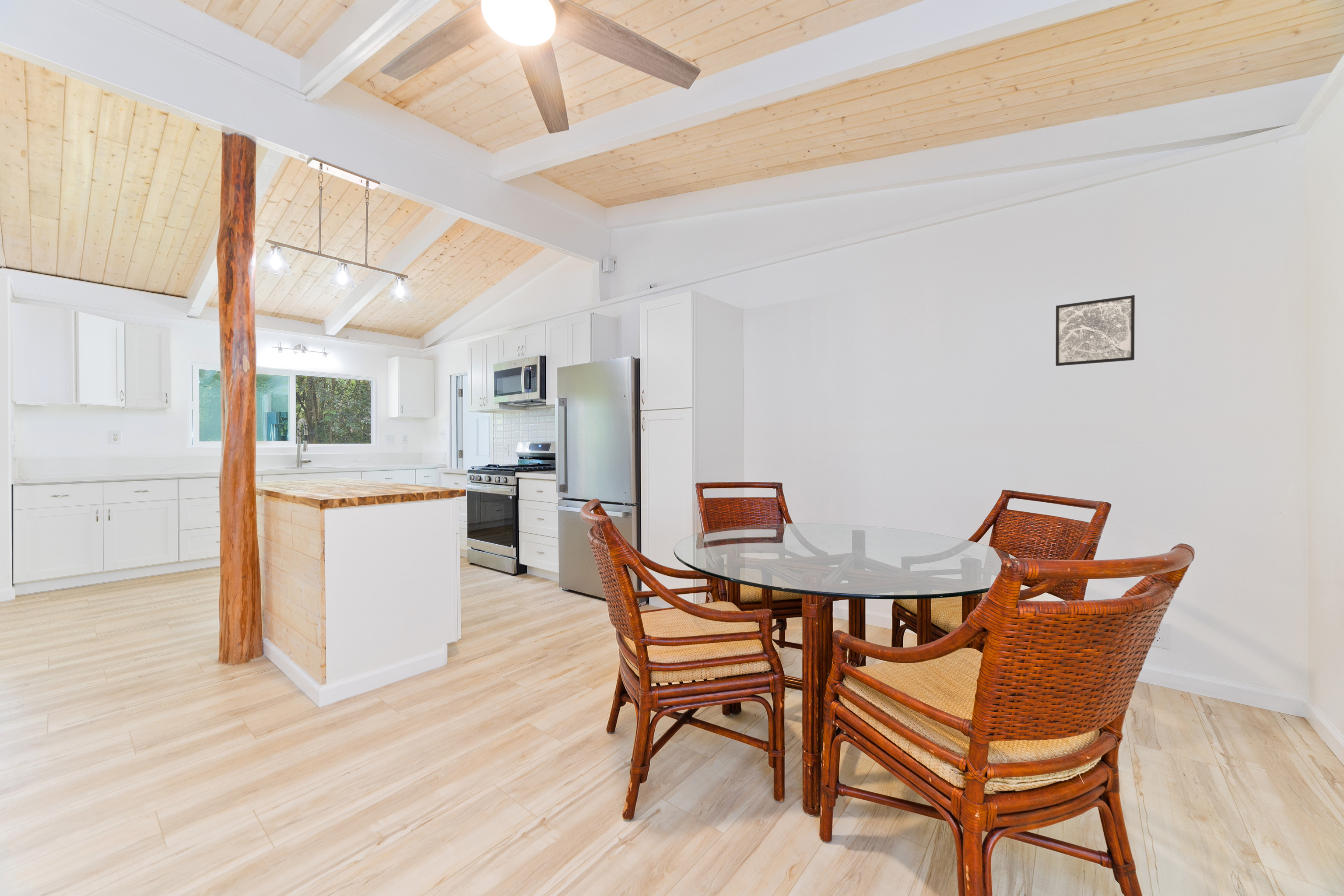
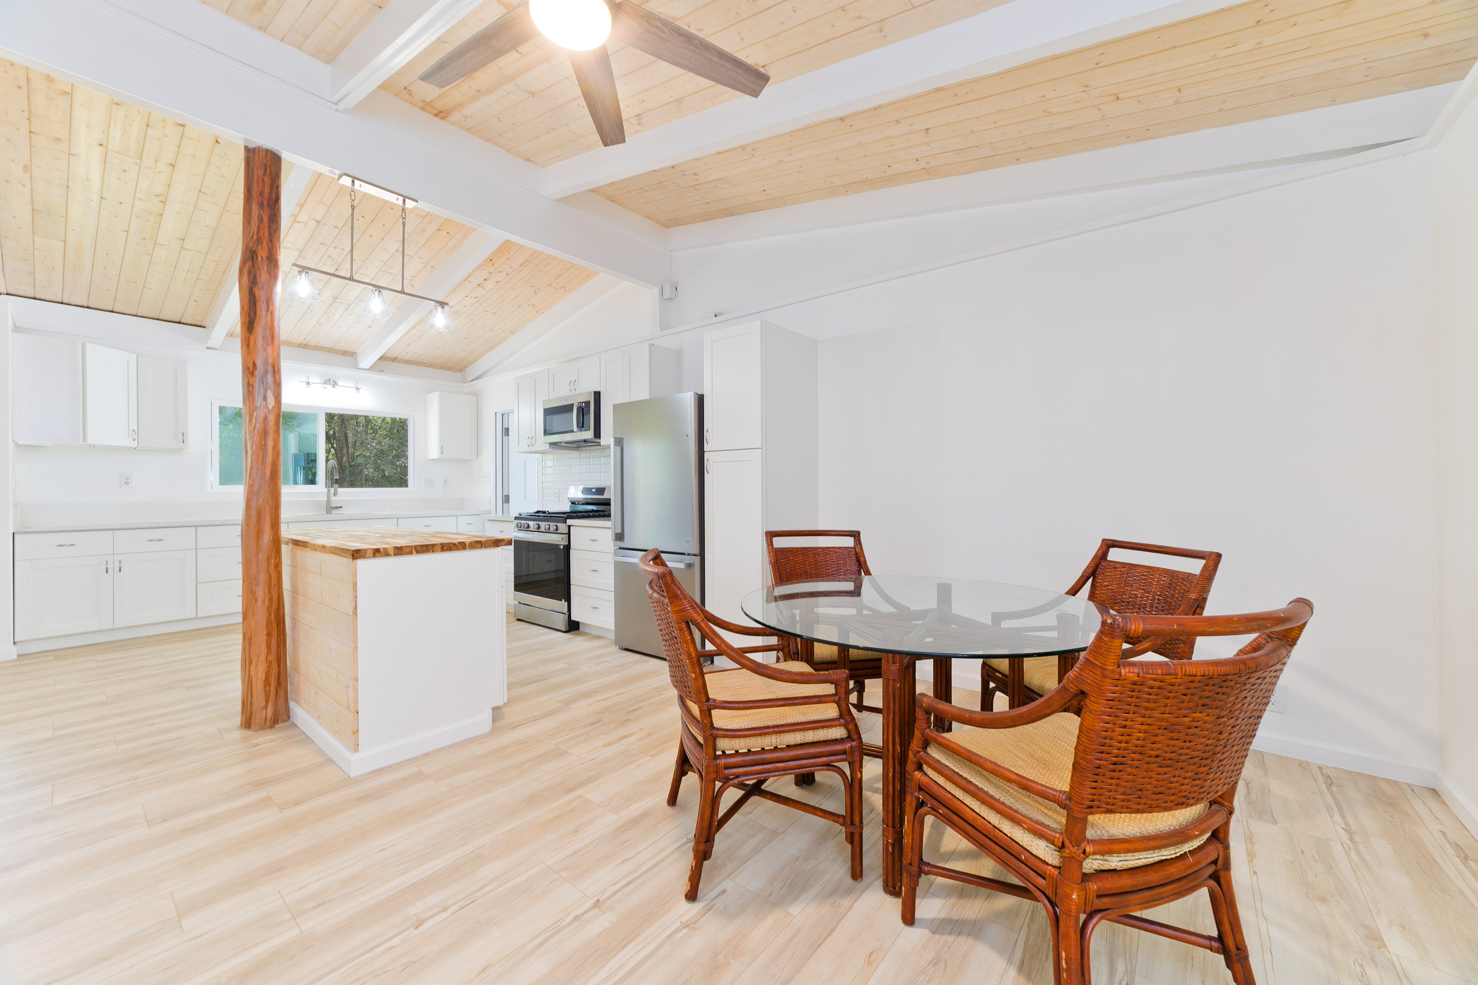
- wall art [1055,294,1135,367]
